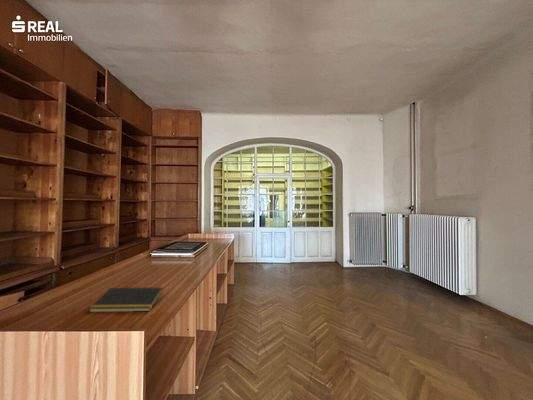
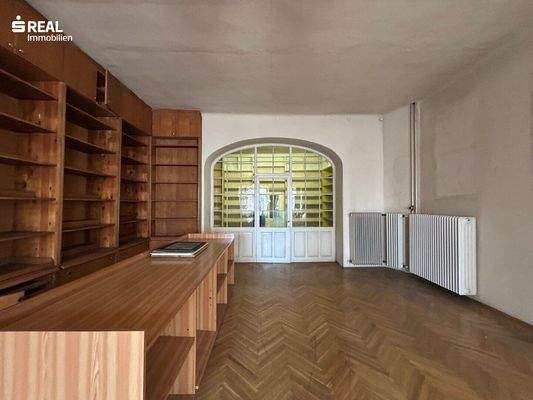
- notepad [88,287,164,313]
